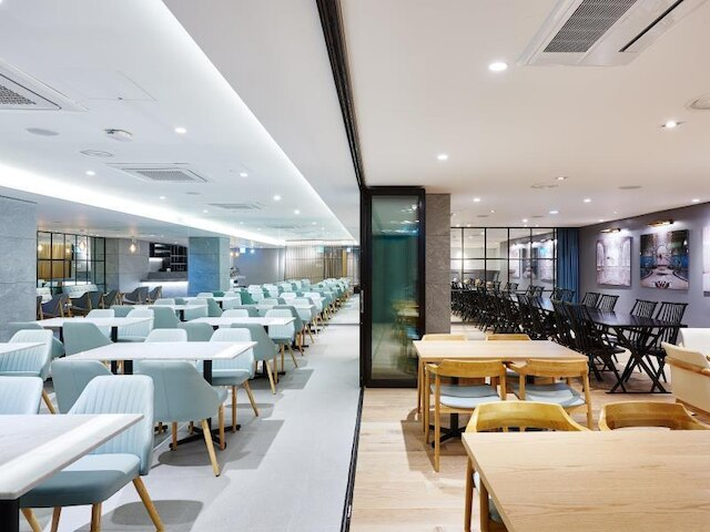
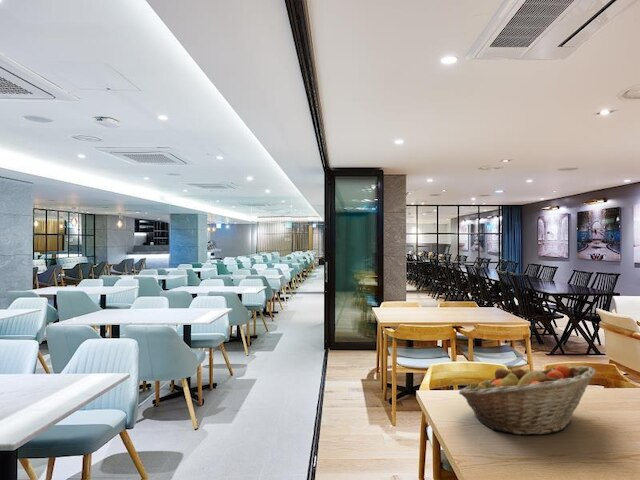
+ fruit basket [458,363,597,436]
